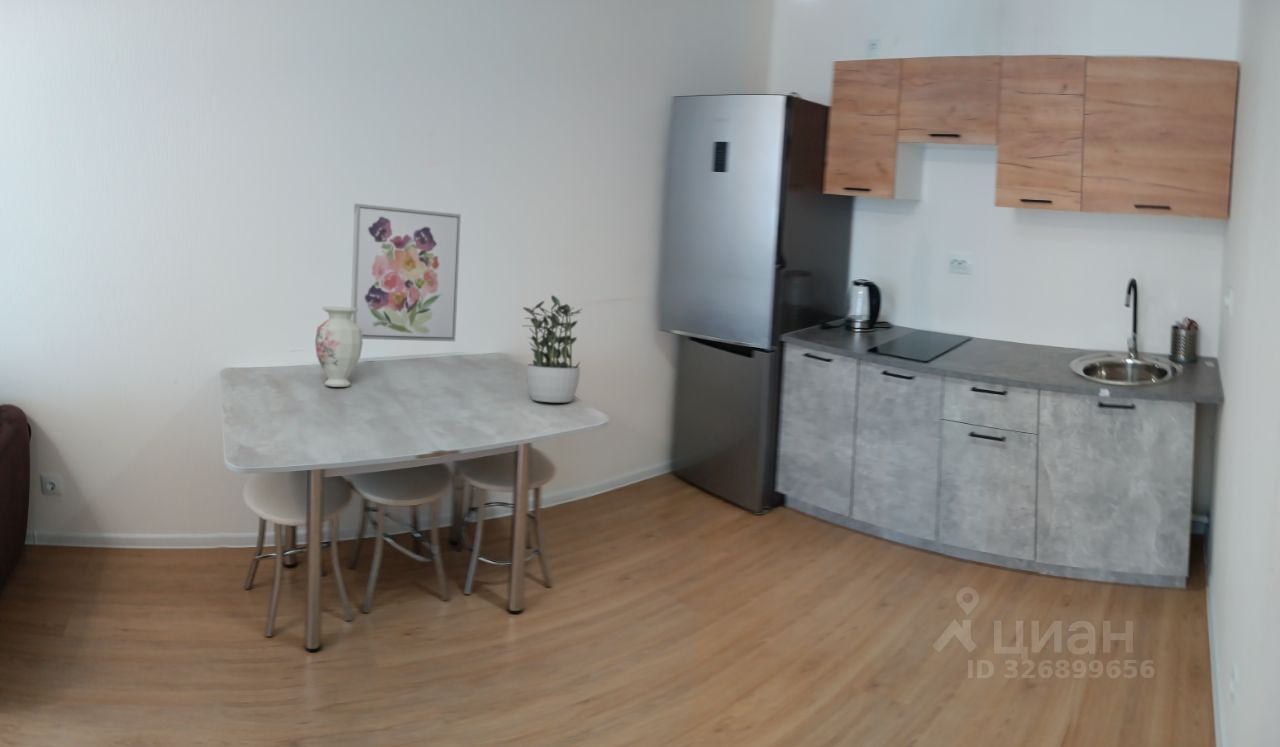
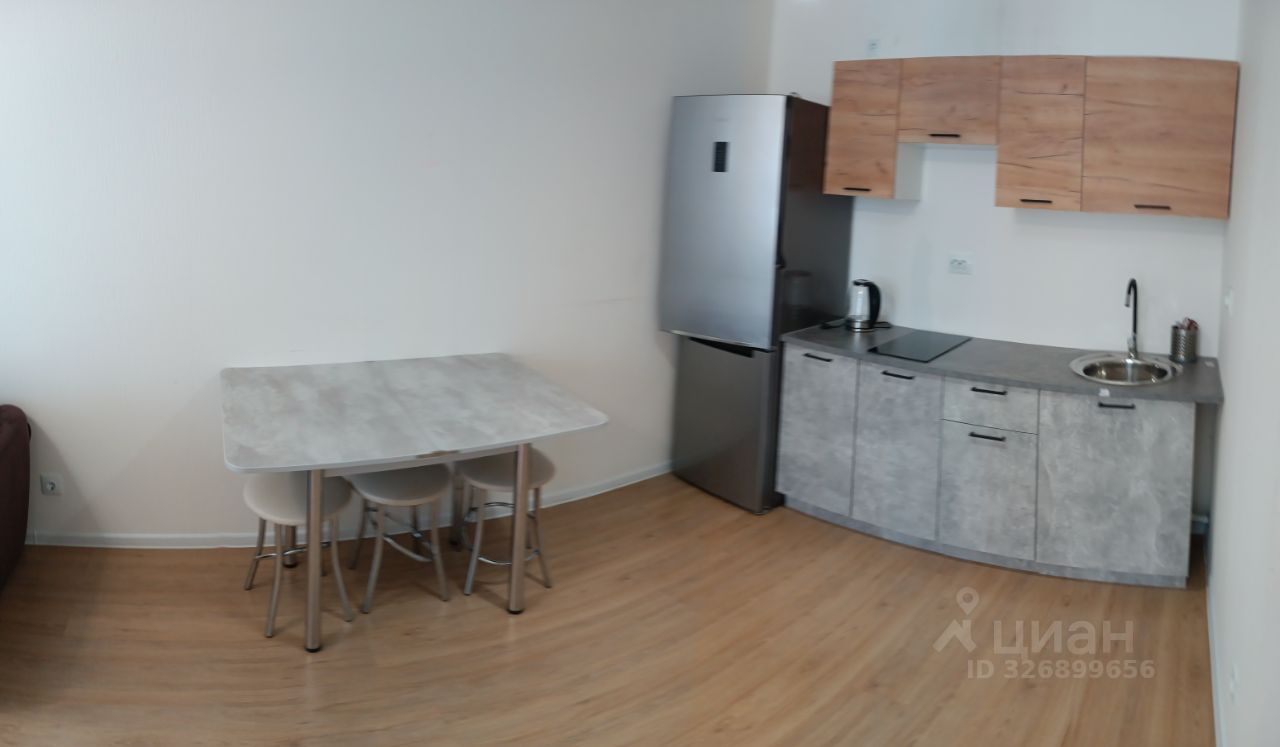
- wall art [350,203,462,342]
- potted plant [522,294,583,403]
- vase [314,306,364,388]
